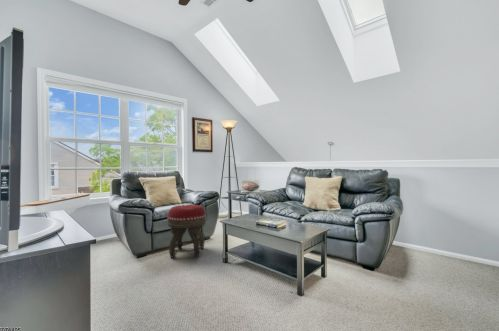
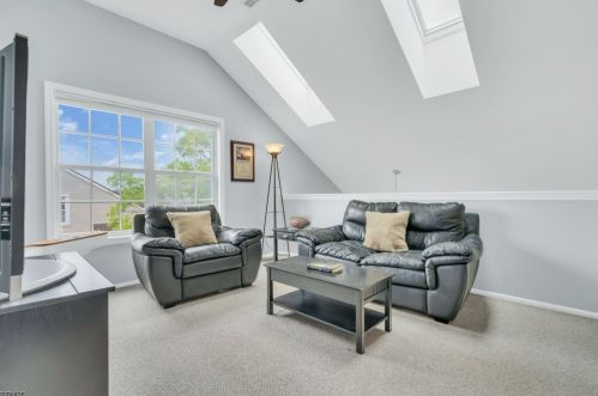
- footstool [166,203,207,259]
